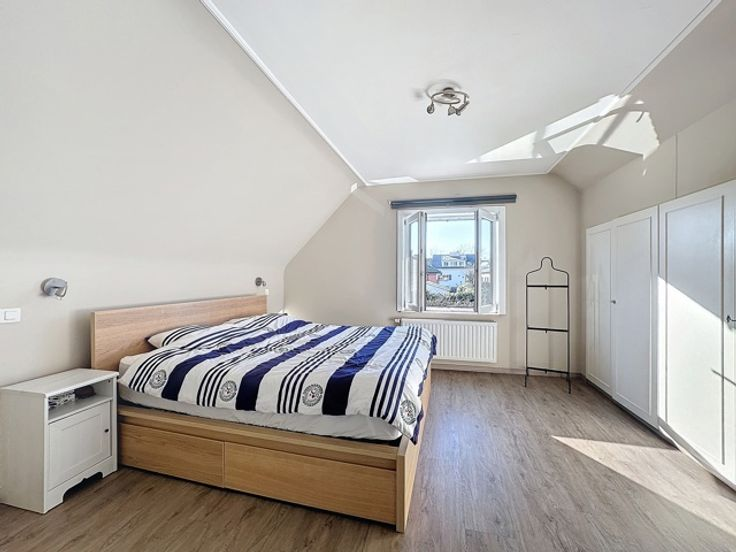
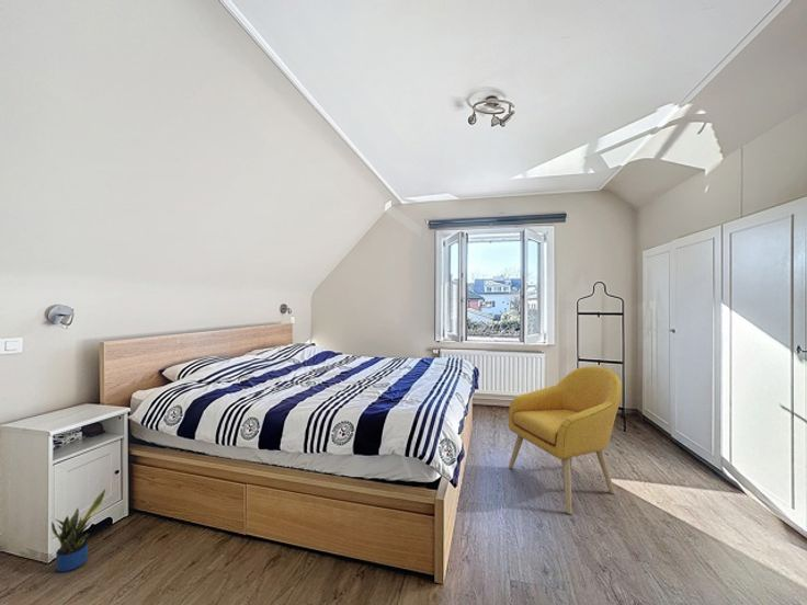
+ armchair [508,365,623,515]
+ potted plant [50,488,107,573]
